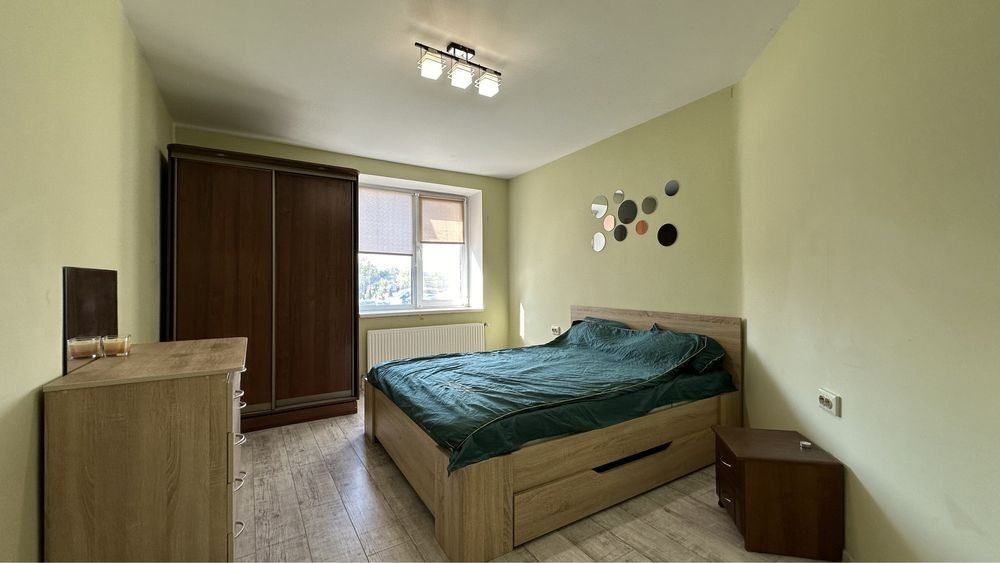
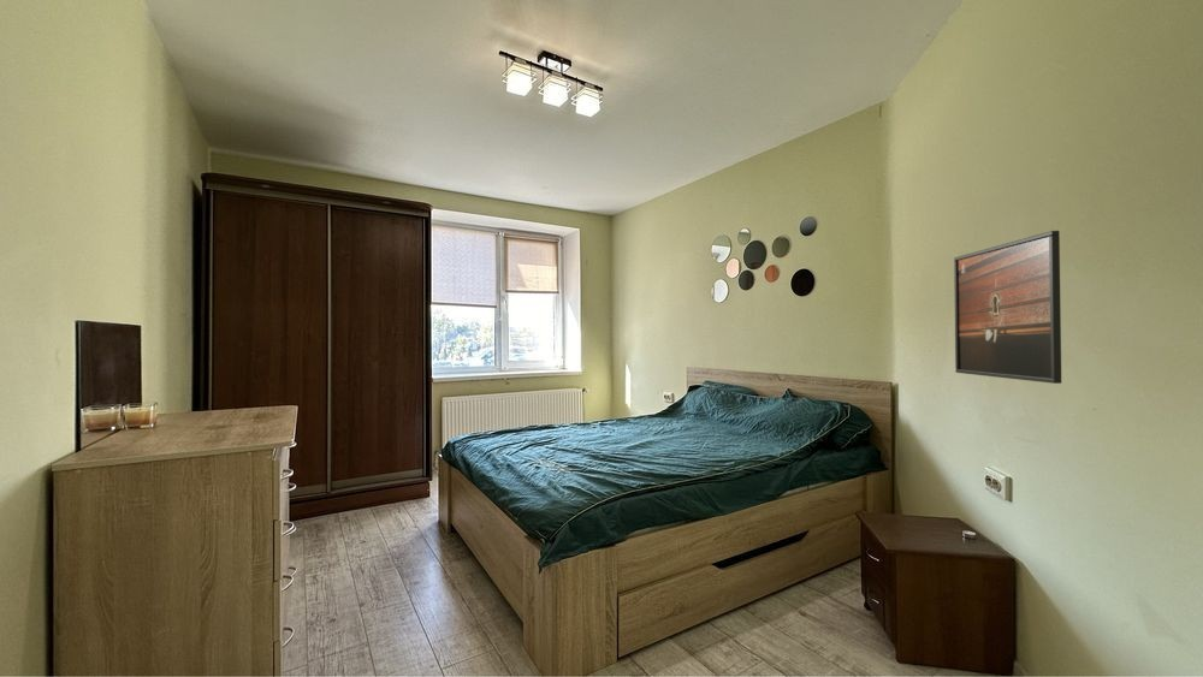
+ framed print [953,230,1062,385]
